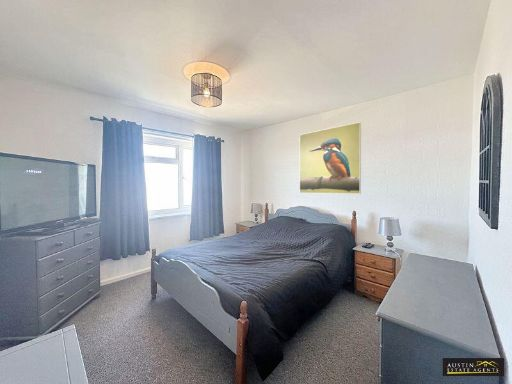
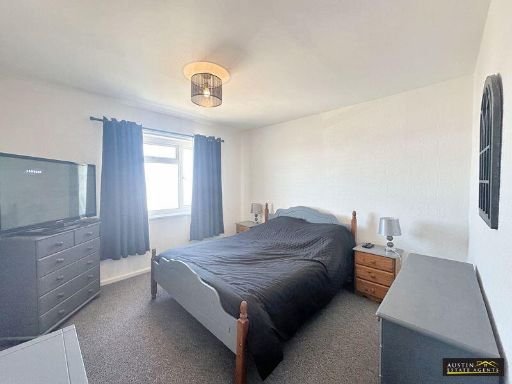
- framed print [299,121,362,195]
